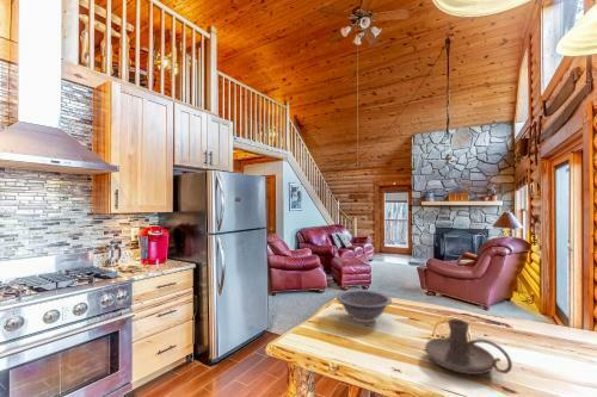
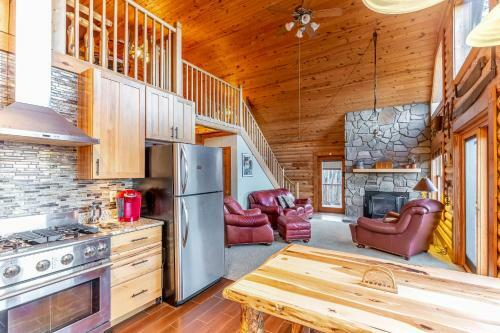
- decorative bowl [336,289,393,324]
- candle holder [424,317,513,376]
